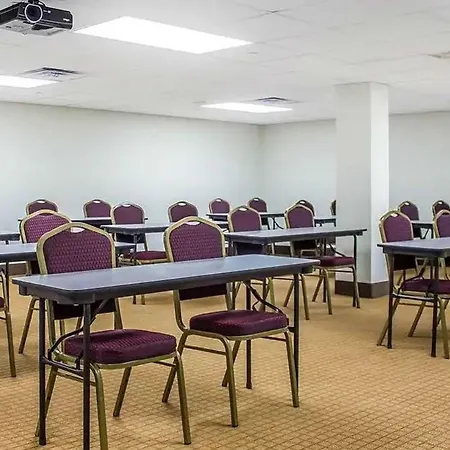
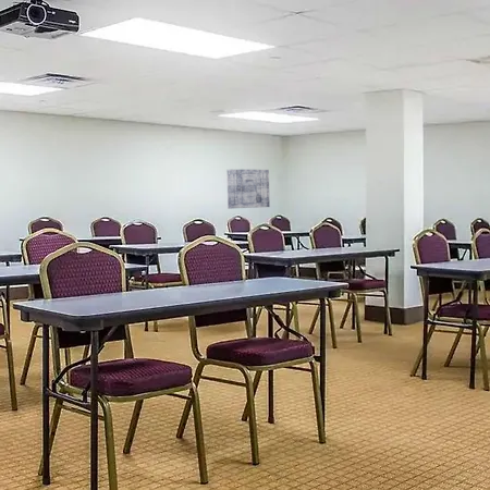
+ wall art [225,168,271,210]
